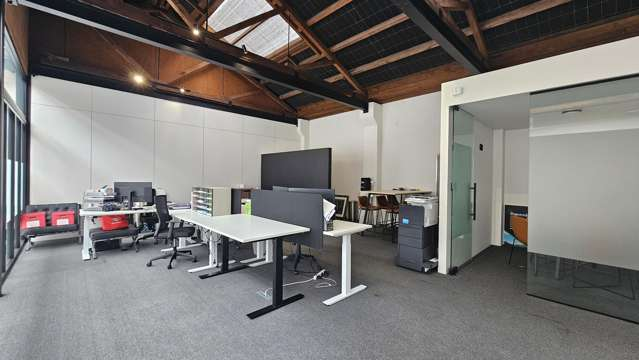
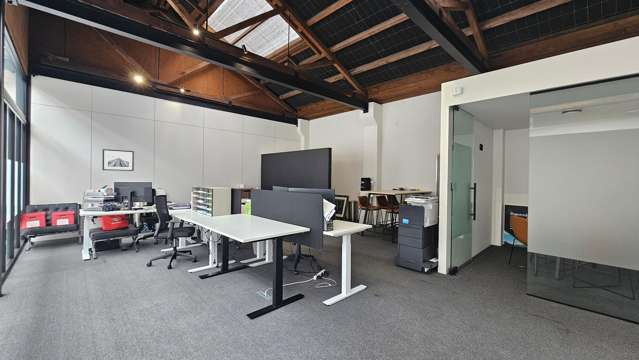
+ wall art [101,148,135,172]
